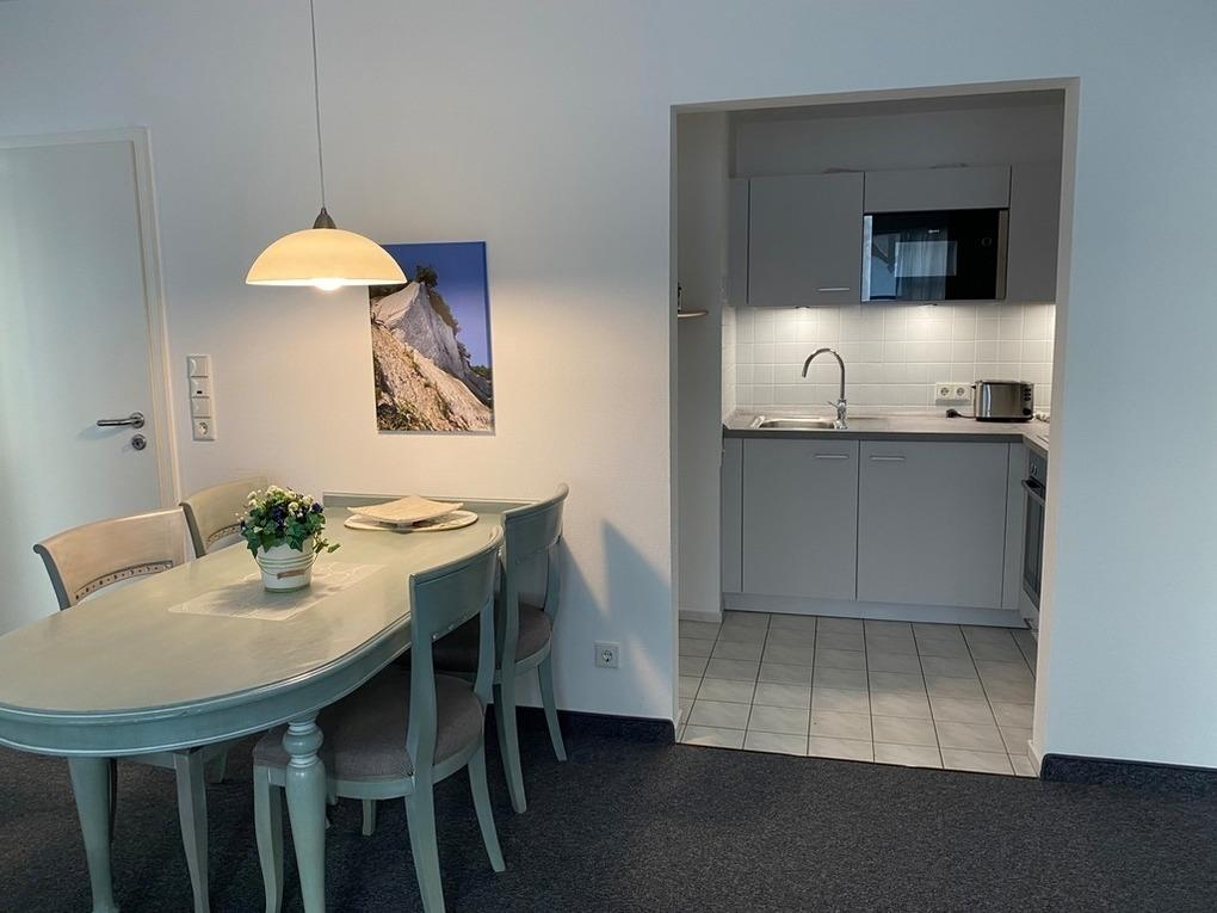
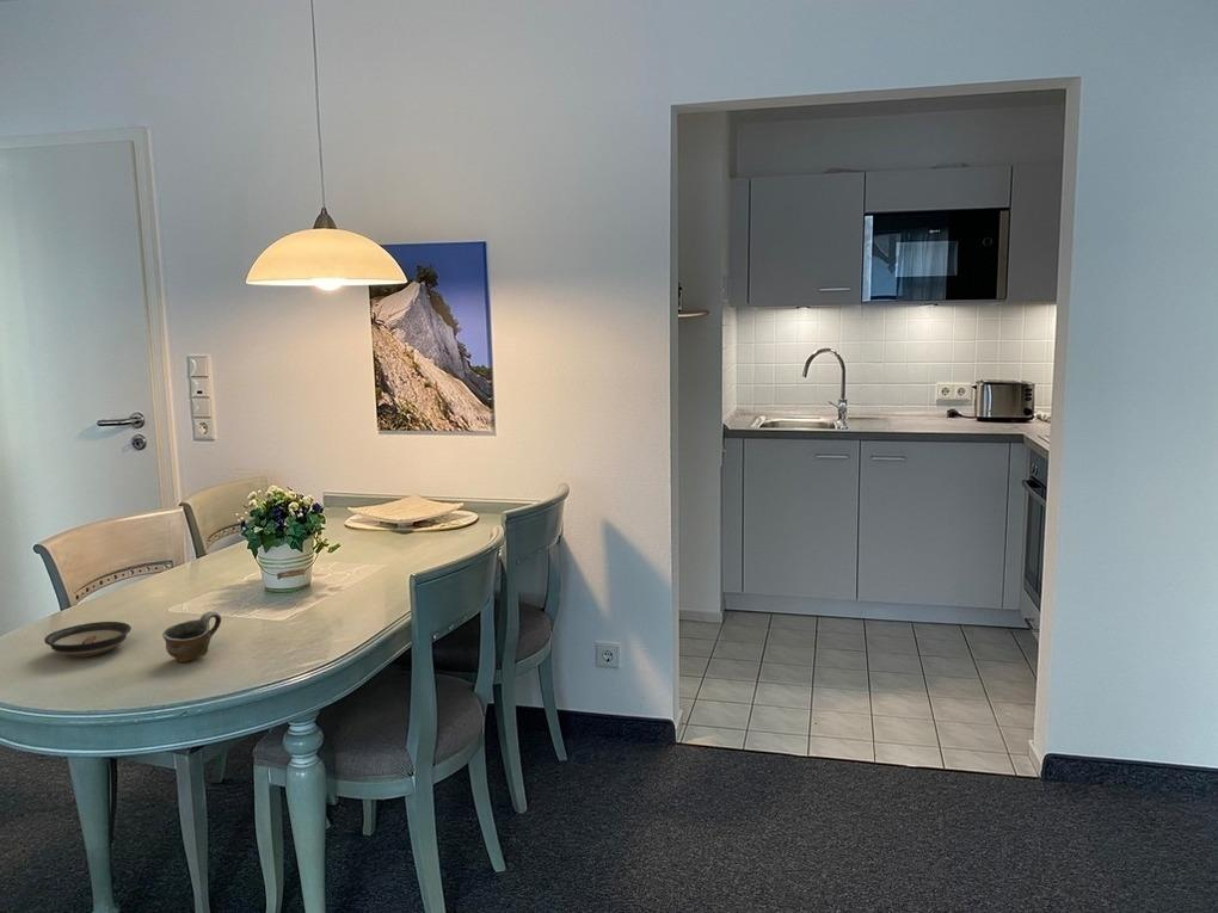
+ cup [161,610,222,664]
+ saucer [43,621,133,658]
